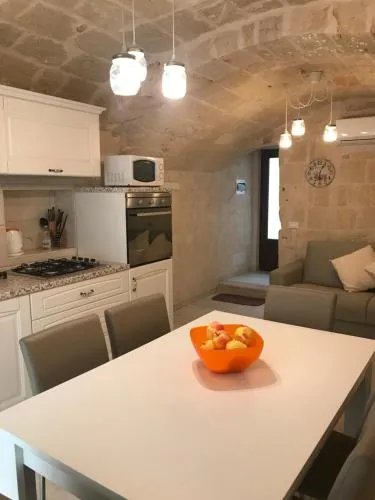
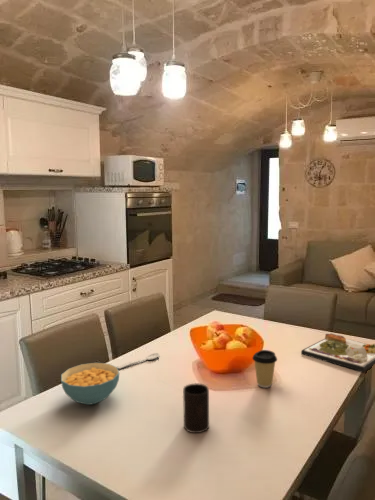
+ spoon [116,352,160,370]
+ coffee cup [251,349,278,389]
+ cup [182,382,210,434]
+ dinner plate [300,333,375,373]
+ cereal bowl [60,362,120,406]
